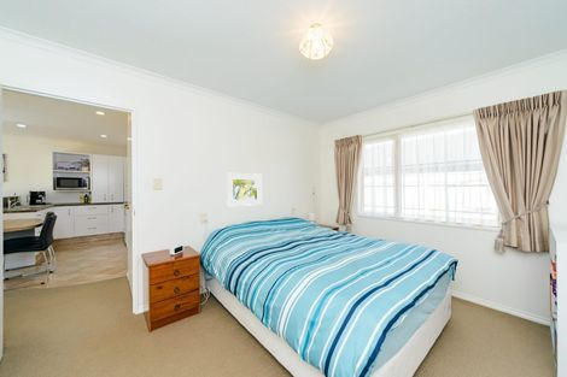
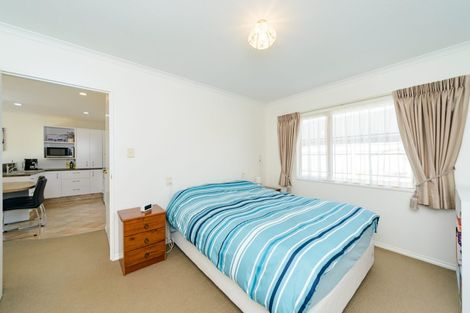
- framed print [226,172,263,207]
